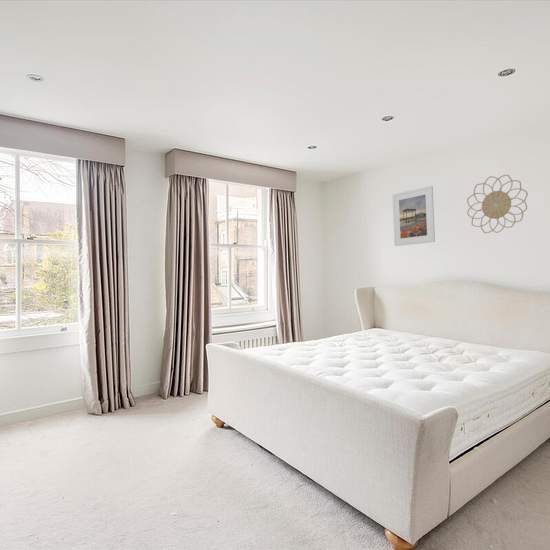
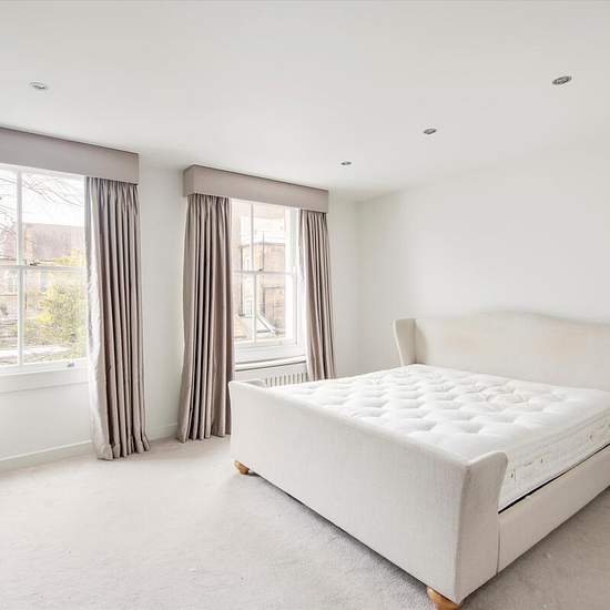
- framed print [392,185,436,247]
- decorative wall piece [466,174,529,234]
